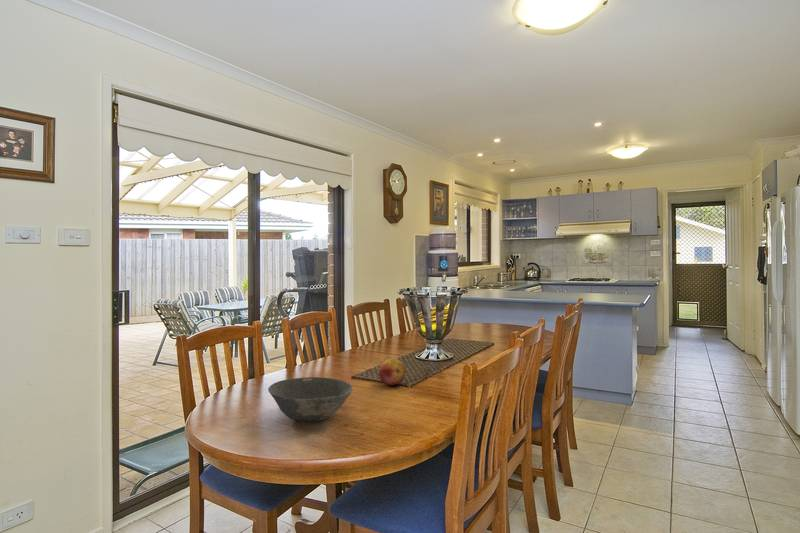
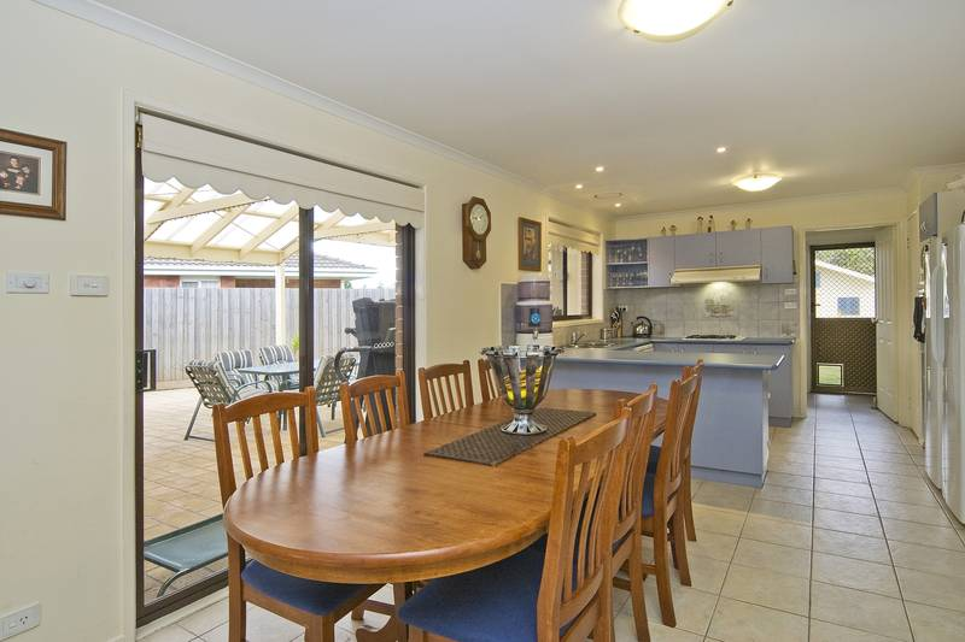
- fruit [377,358,407,386]
- bowl [267,376,354,423]
